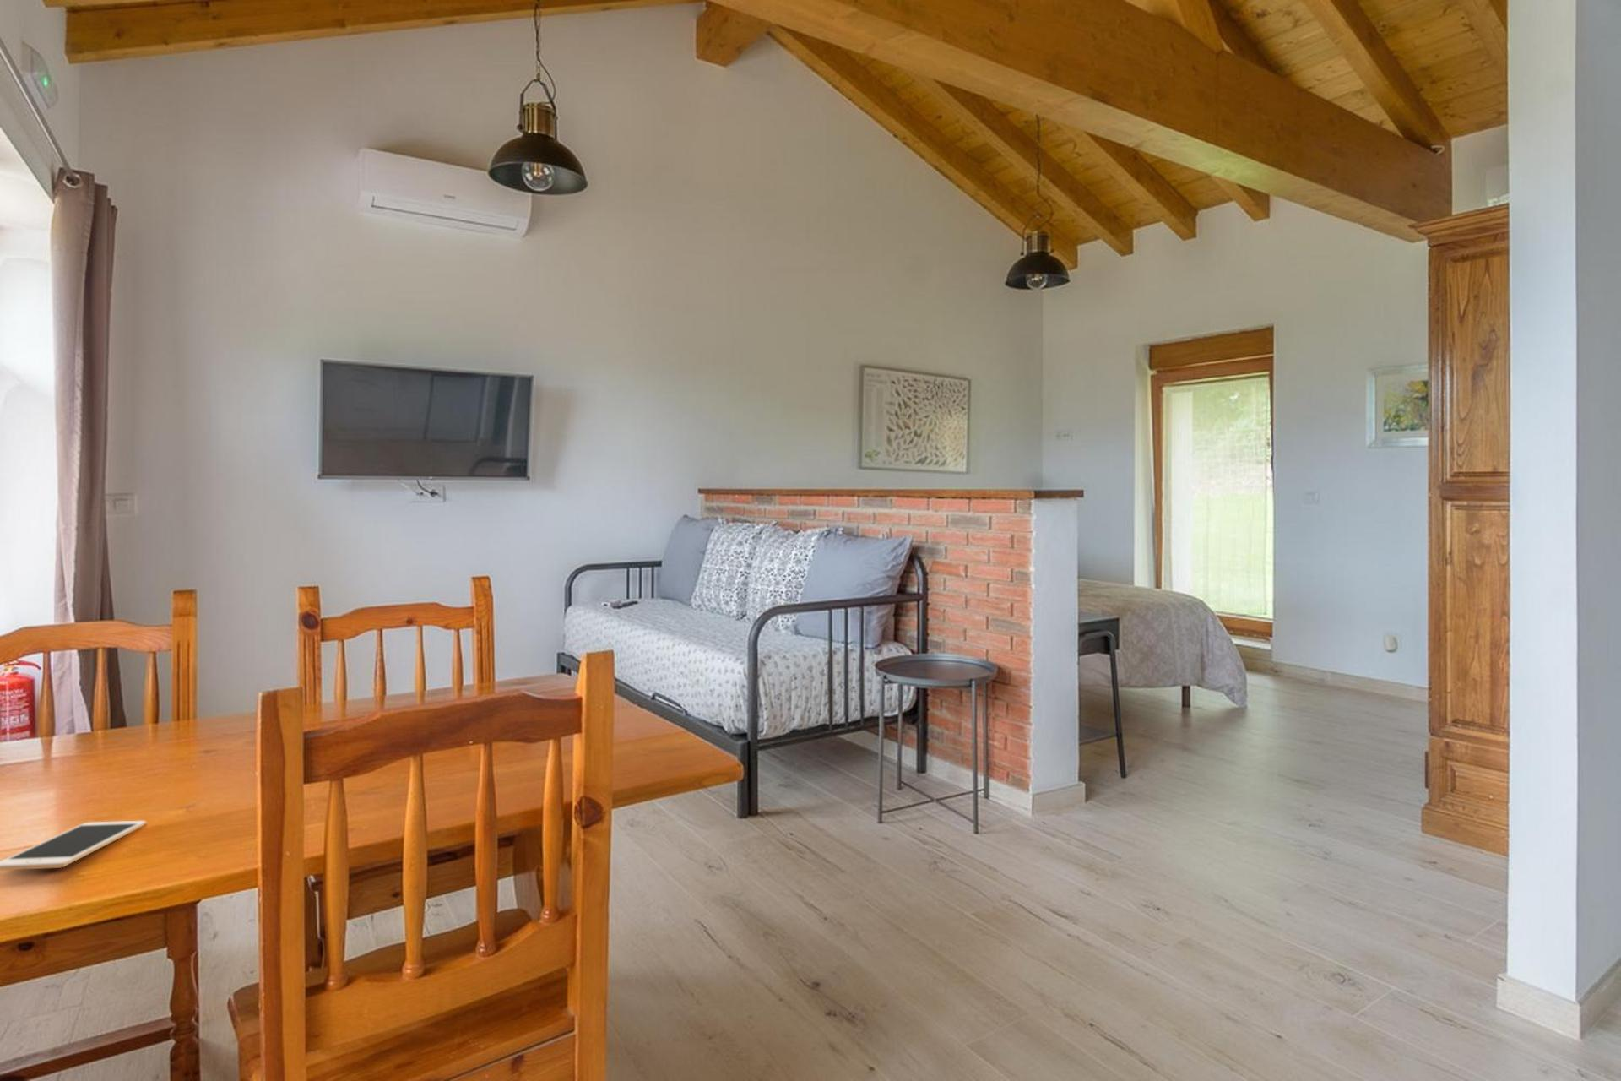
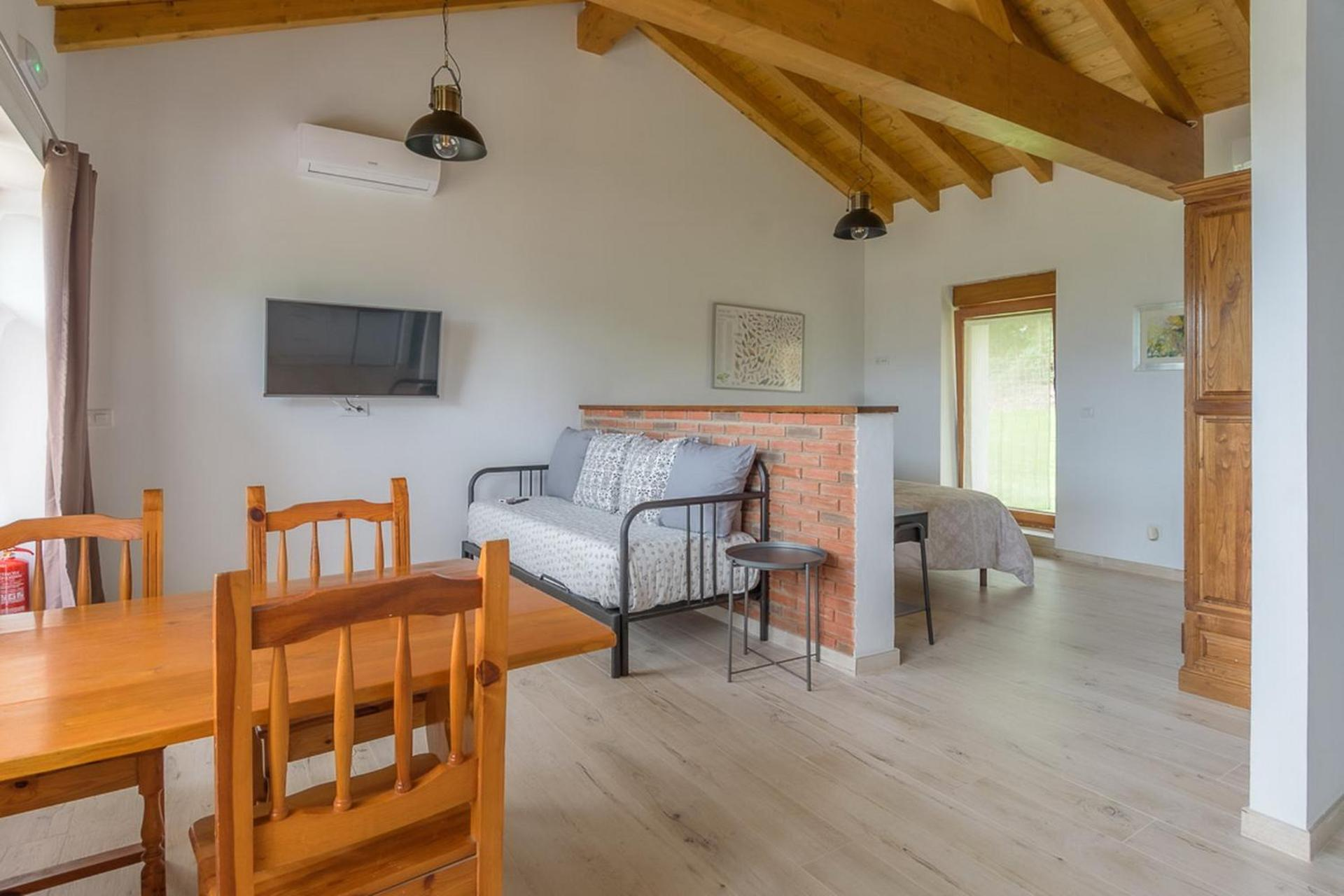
- cell phone [0,820,147,871]
